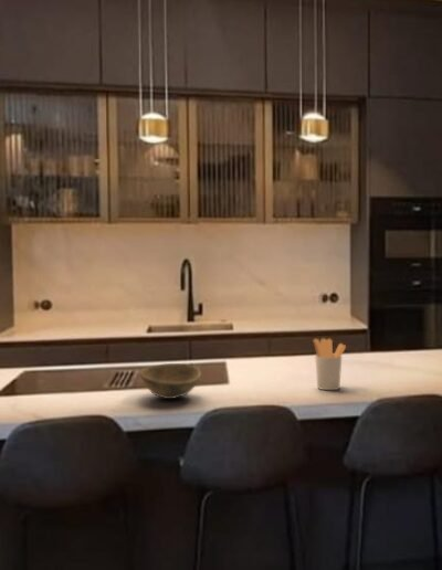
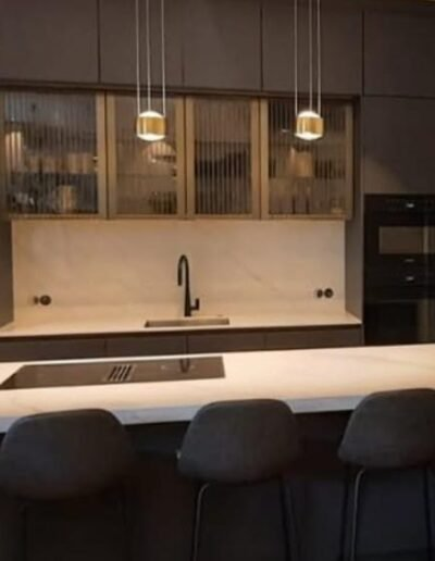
- bowl [139,362,202,400]
- utensil holder [313,337,347,391]
